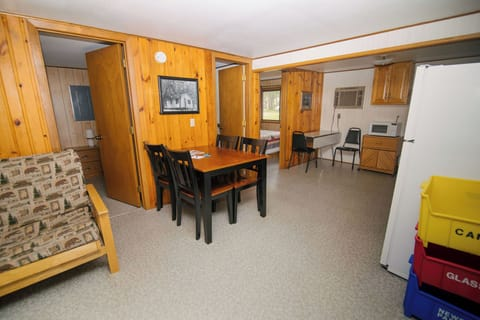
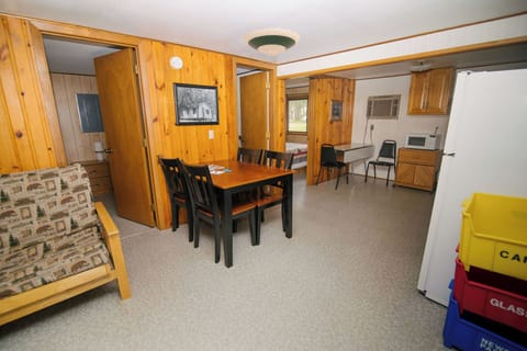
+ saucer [243,27,301,56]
